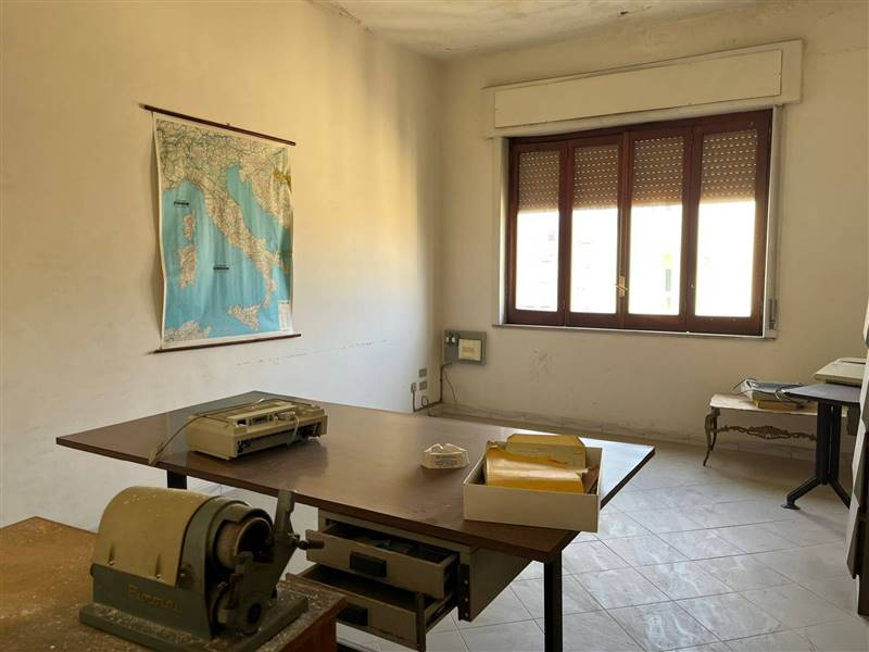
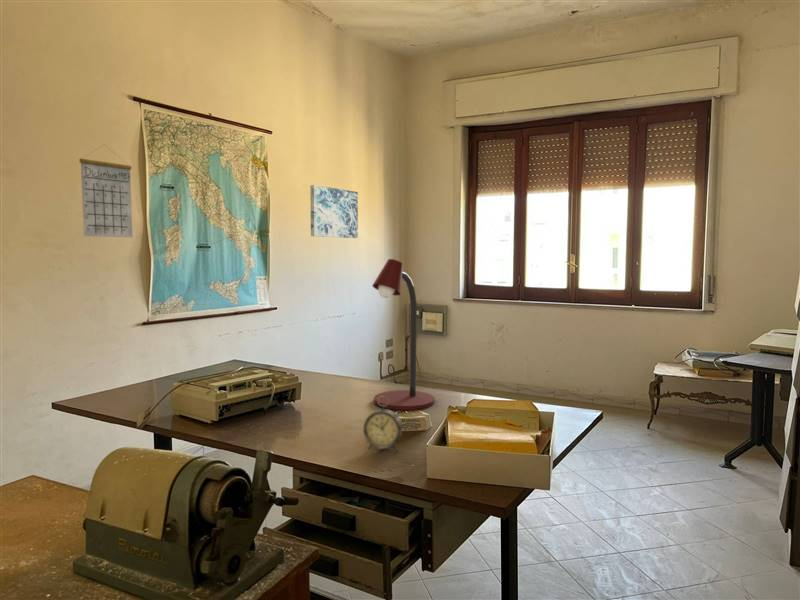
+ calendar [78,144,134,238]
+ wall art [309,184,359,239]
+ desk lamp [371,258,436,411]
+ alarm clock [363,396,403,453]
